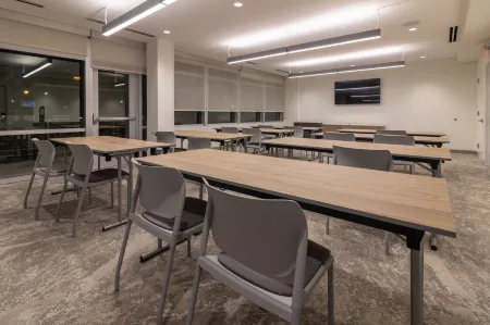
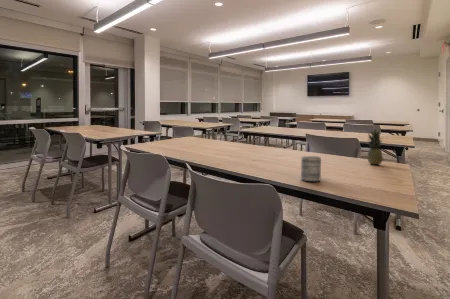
+ mug [300,155,322,182]
+ fruit [365,128,384,166]
